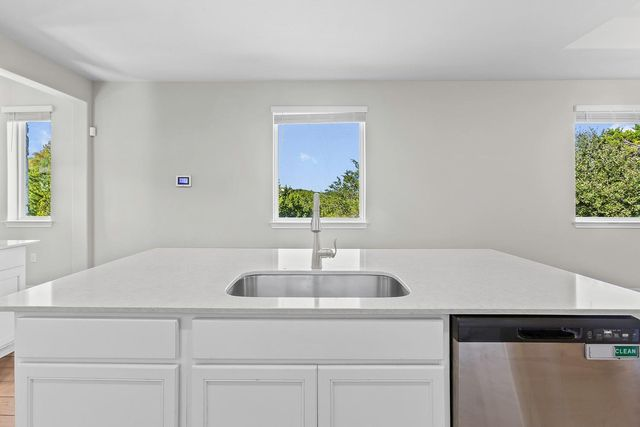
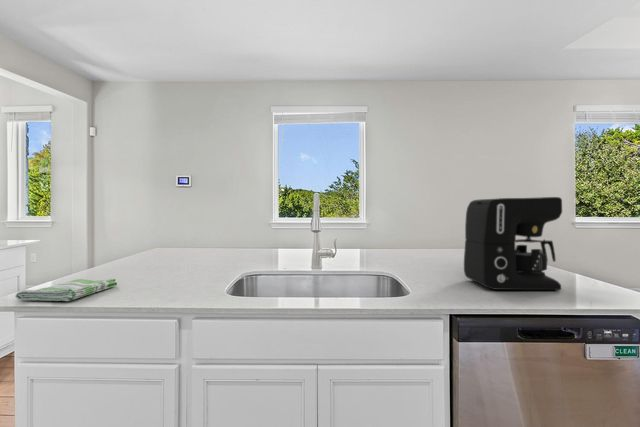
+ coffee maker [463,196,563,291]
+ dish towel [15,278,118,302]
